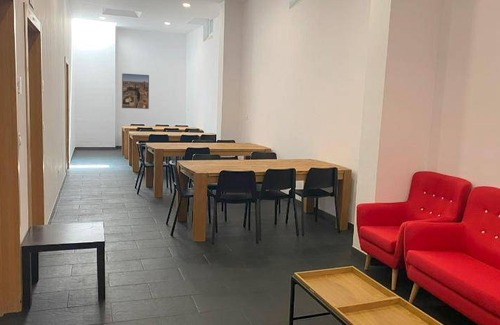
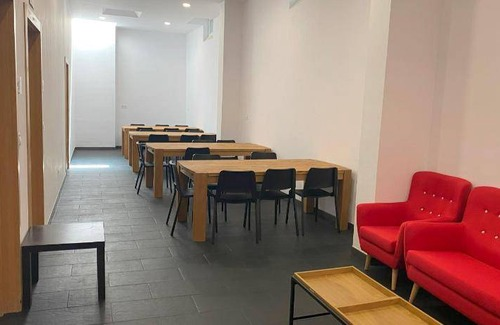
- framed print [121,73,150,110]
